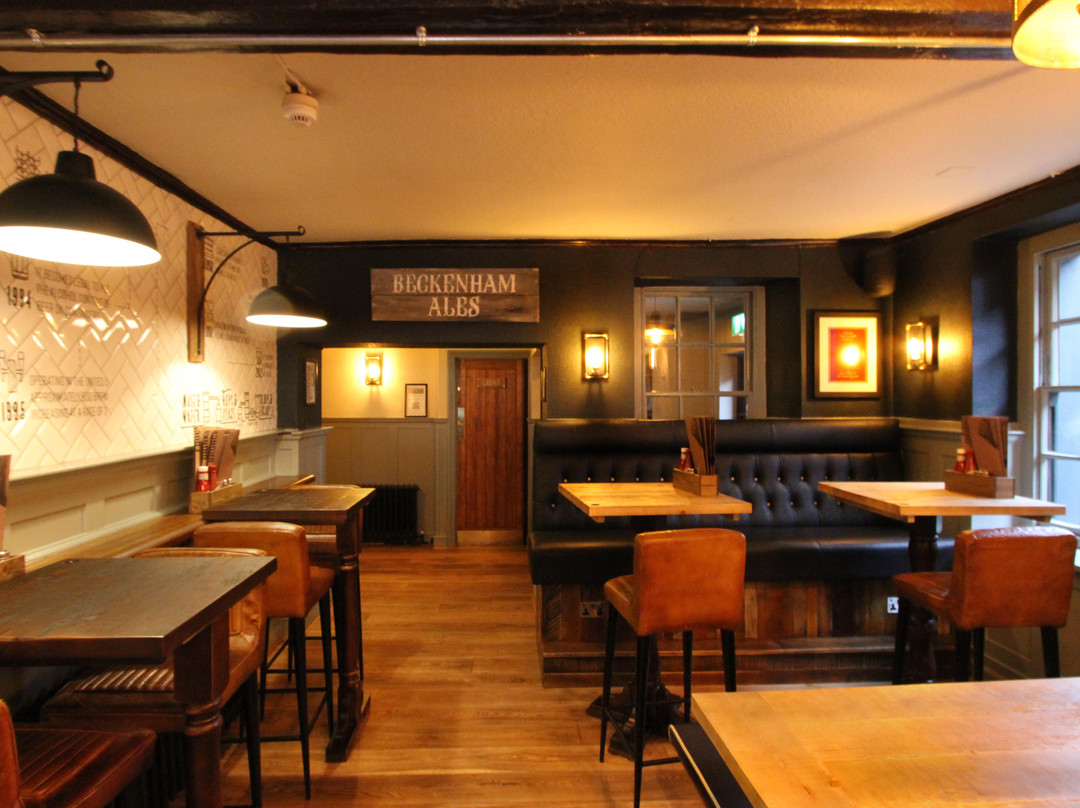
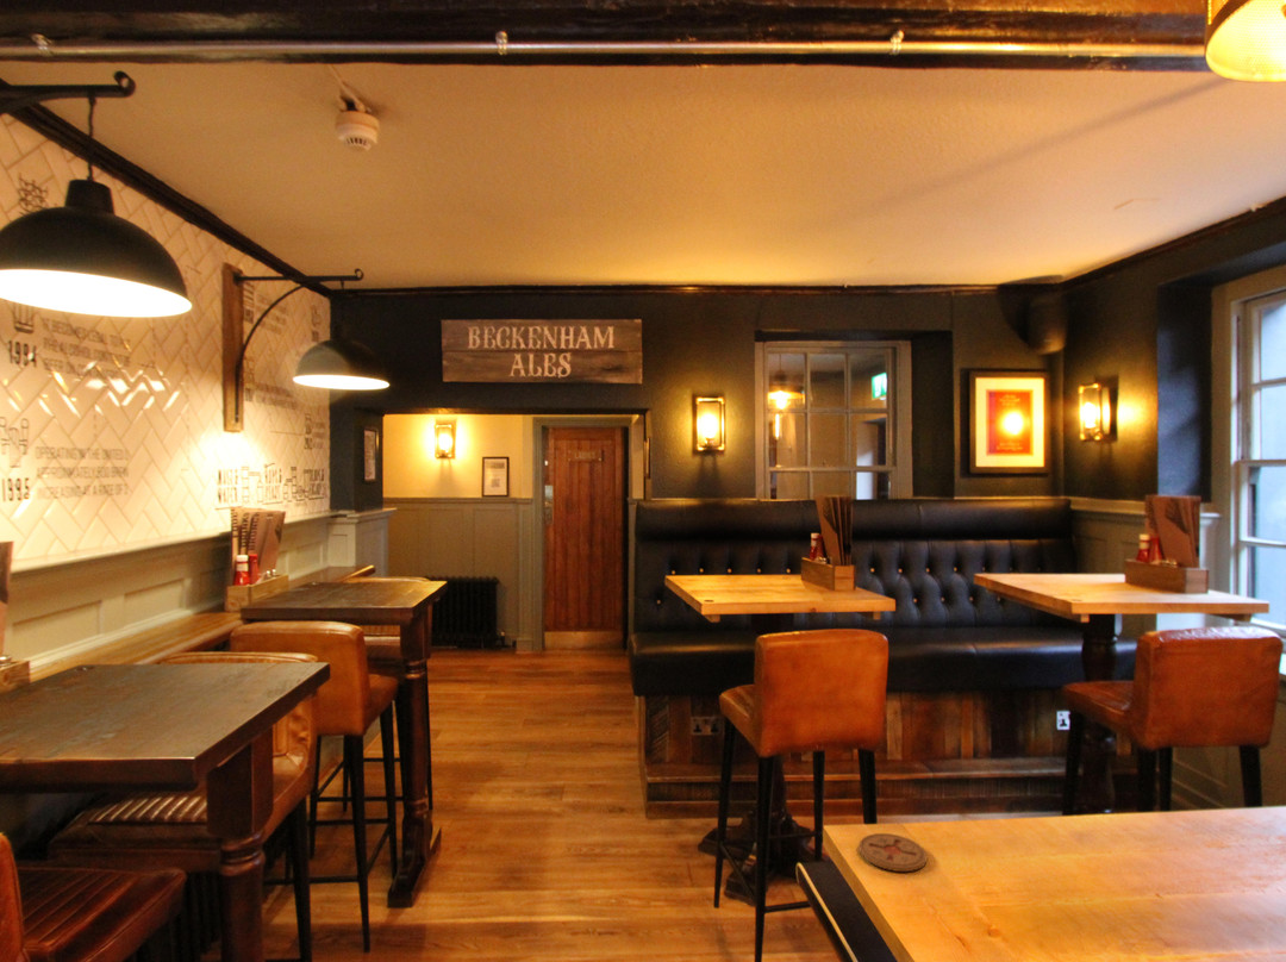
+ coaster [857,832,929,873]
